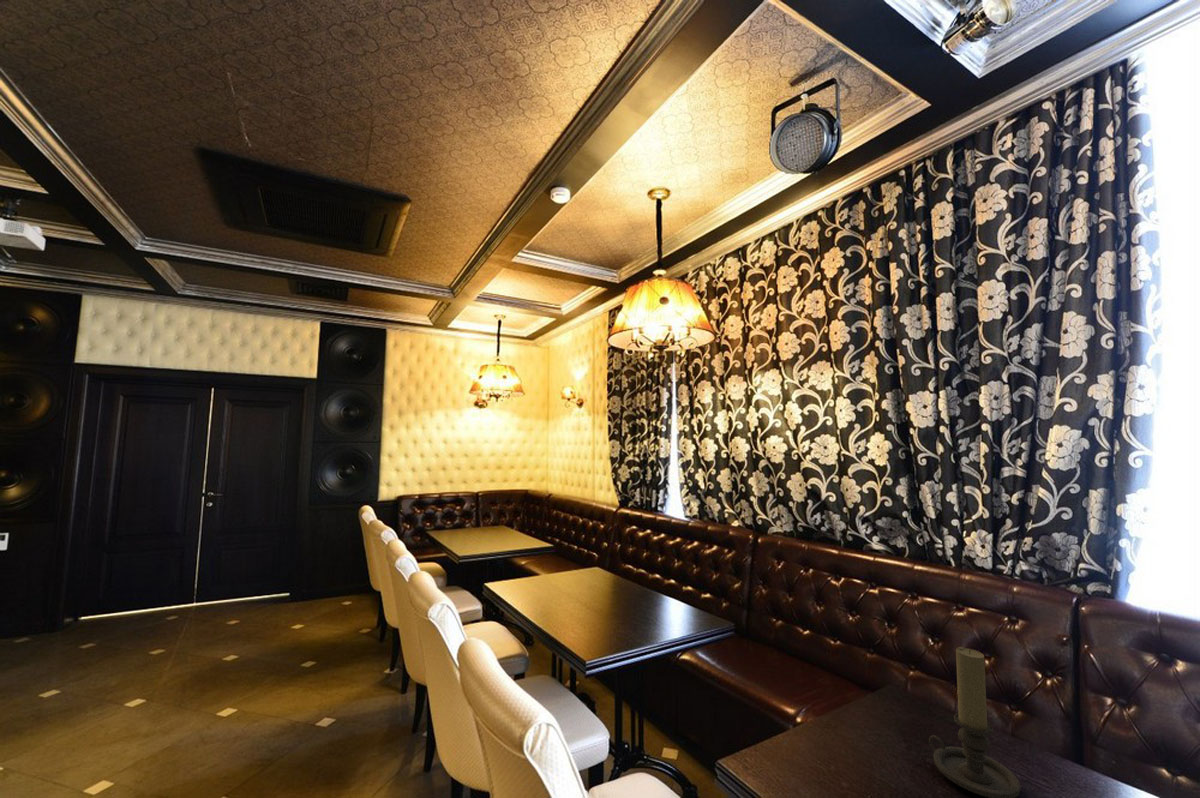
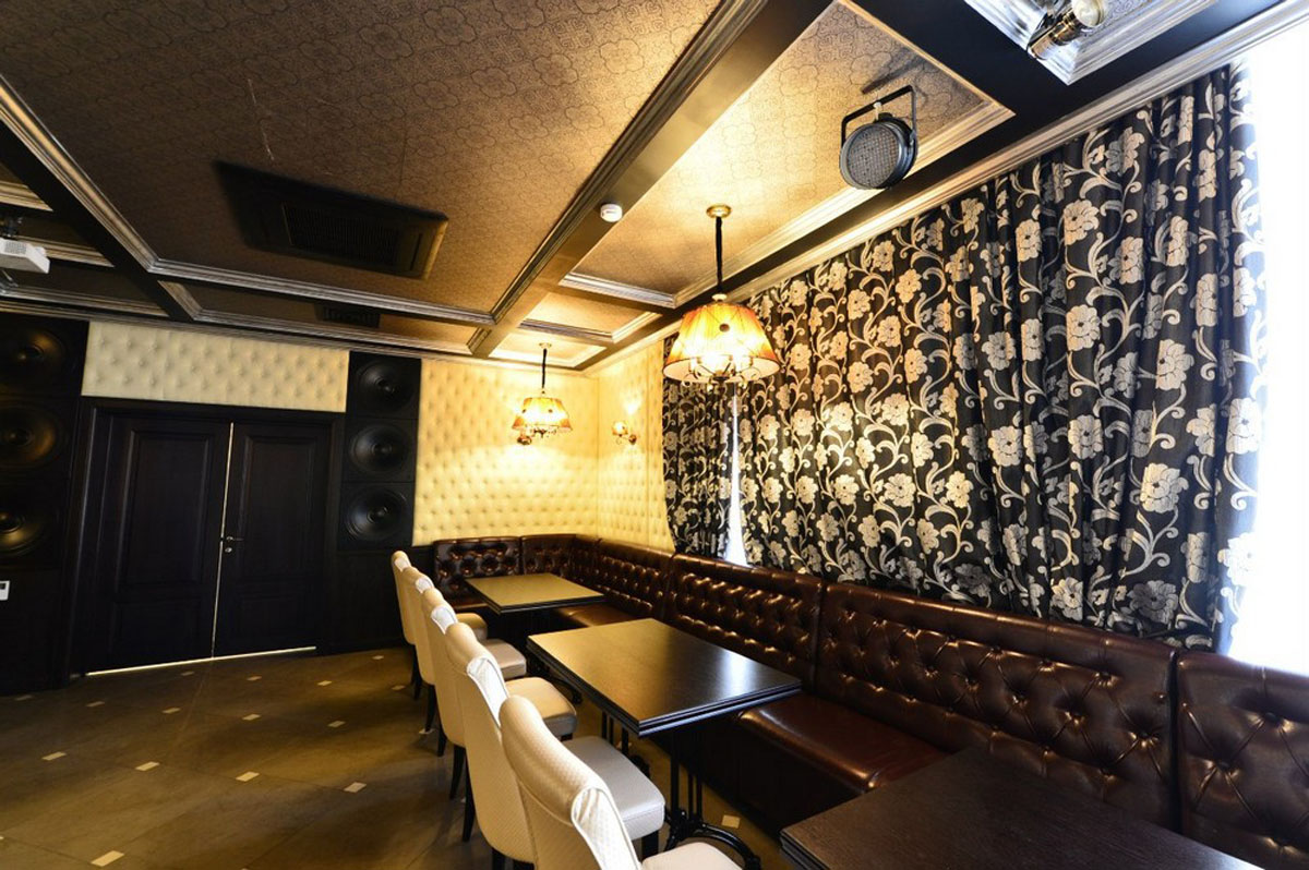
- candle holder [928,646,1022,798]
